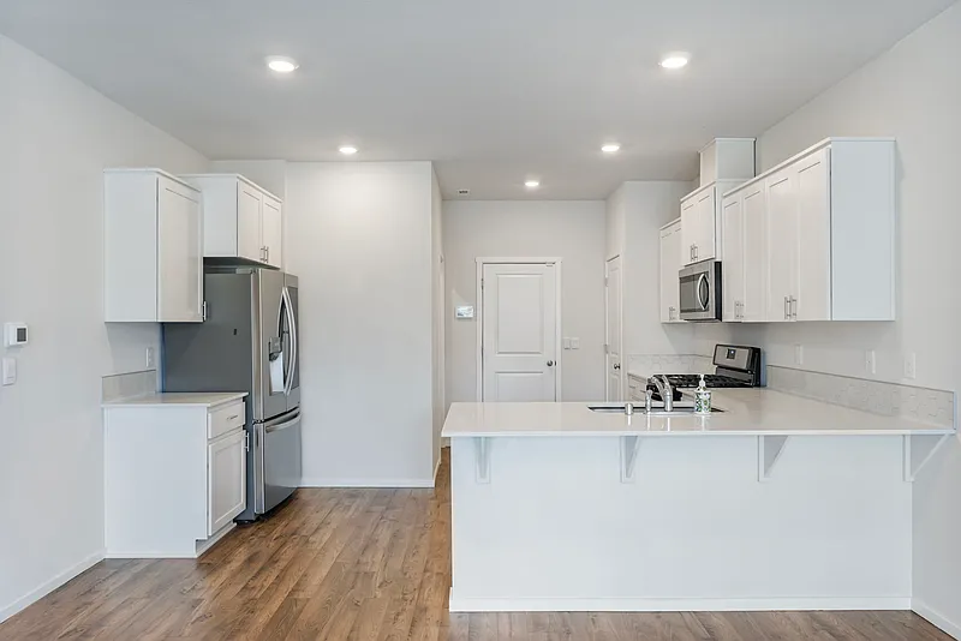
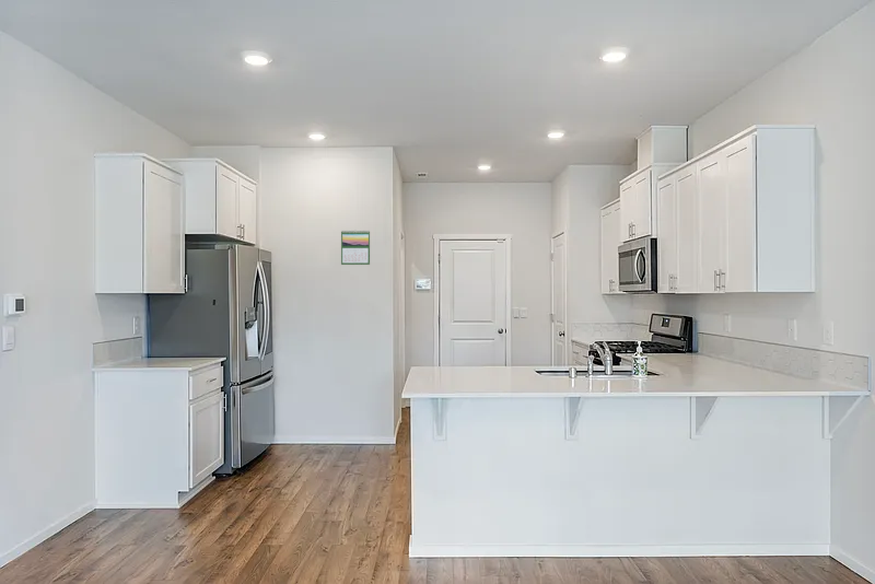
+ calendar [340,229,371,266]
